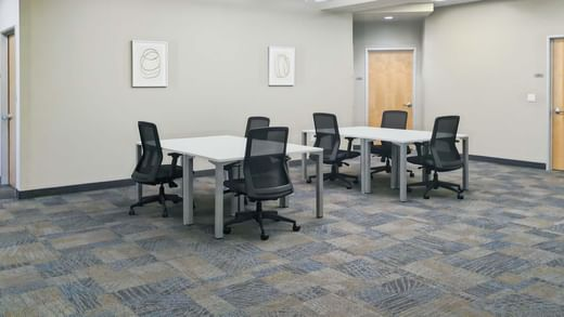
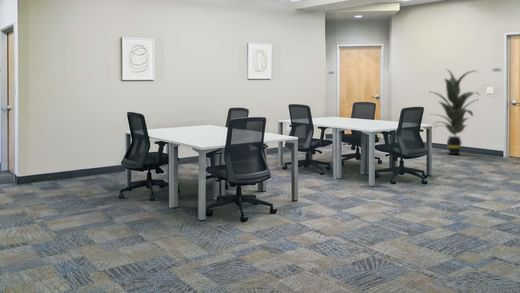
+ indoor plant [421,68,482,155]
